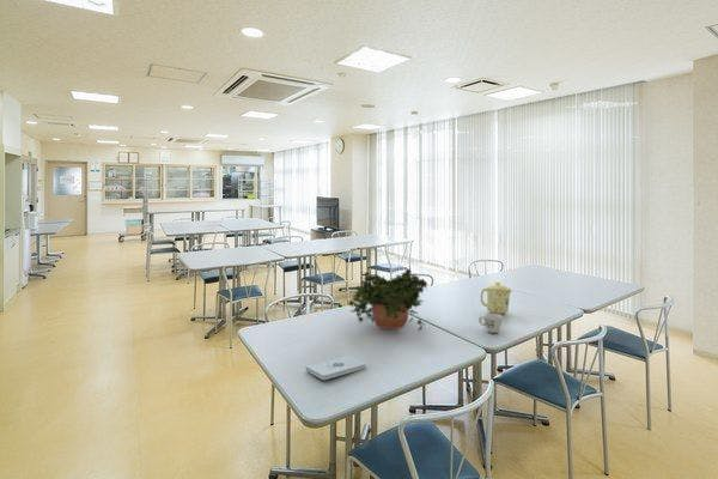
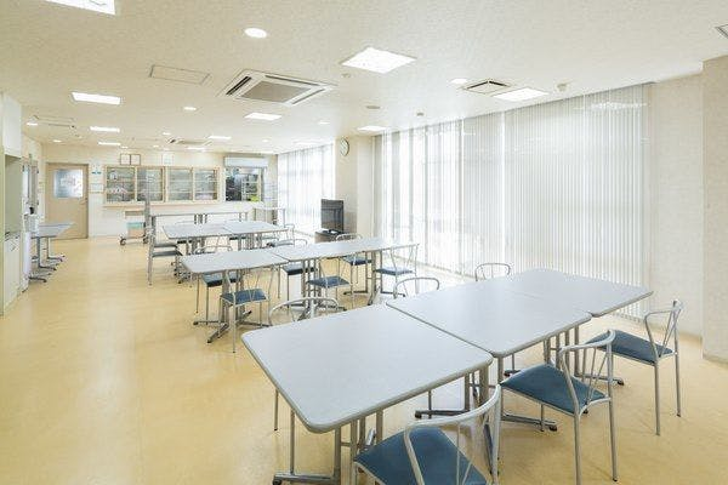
- notepad [305,354,366,381]
- mug [477,313,504,334]
- mug [480,281,513,315]
- potted plant [347,267,428,332]
